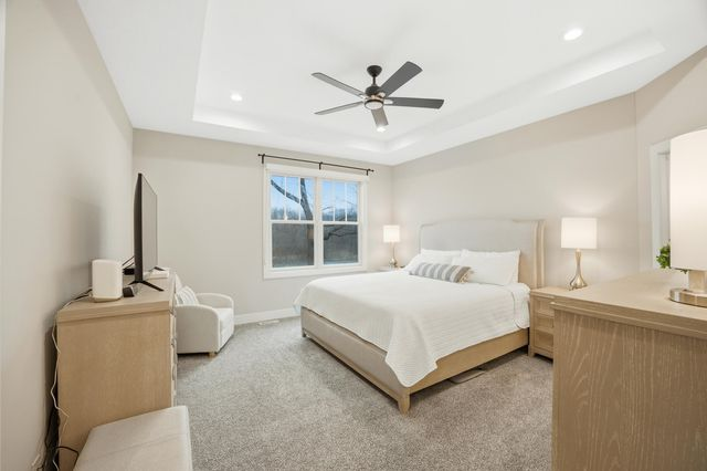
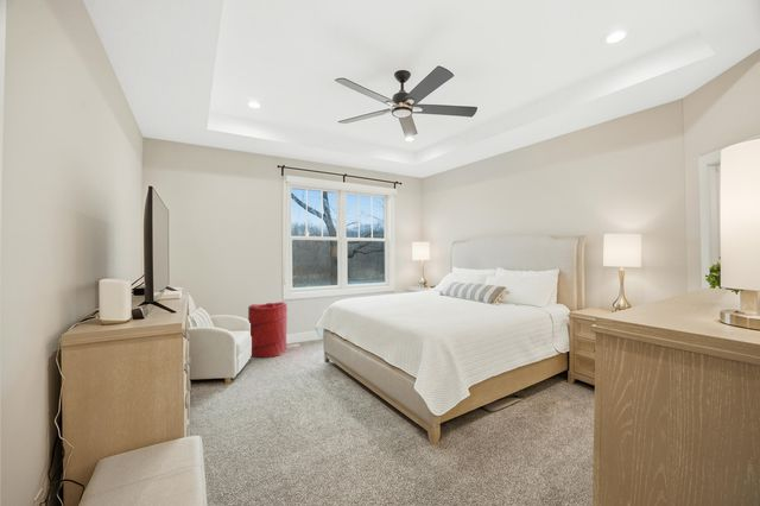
+ laundry hamper [247,301,289,359]
